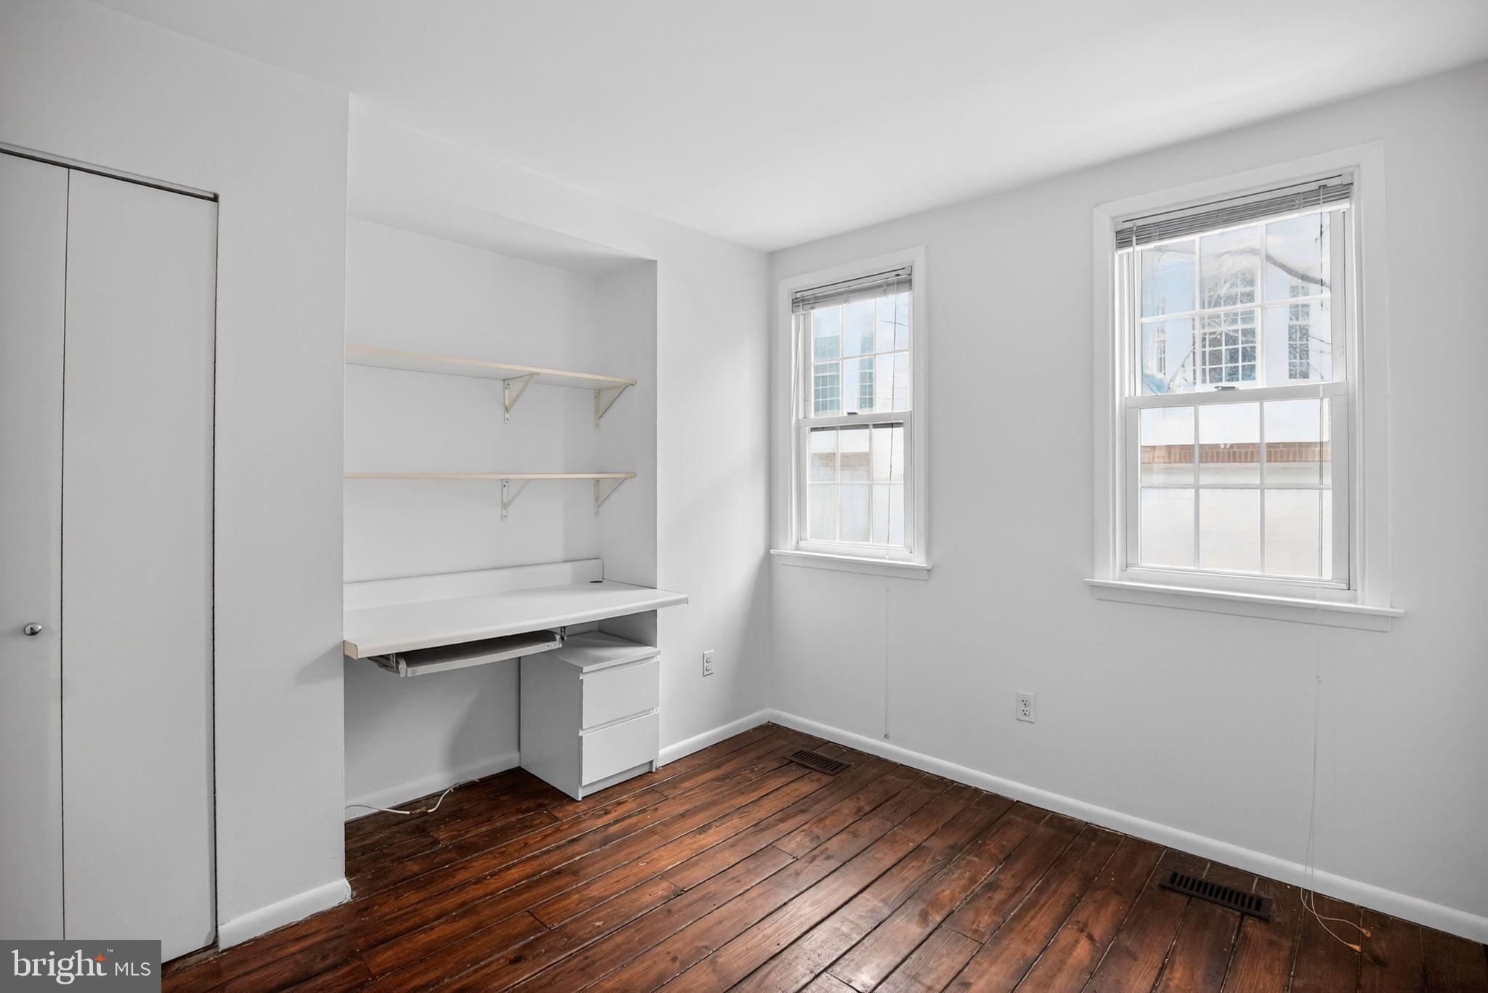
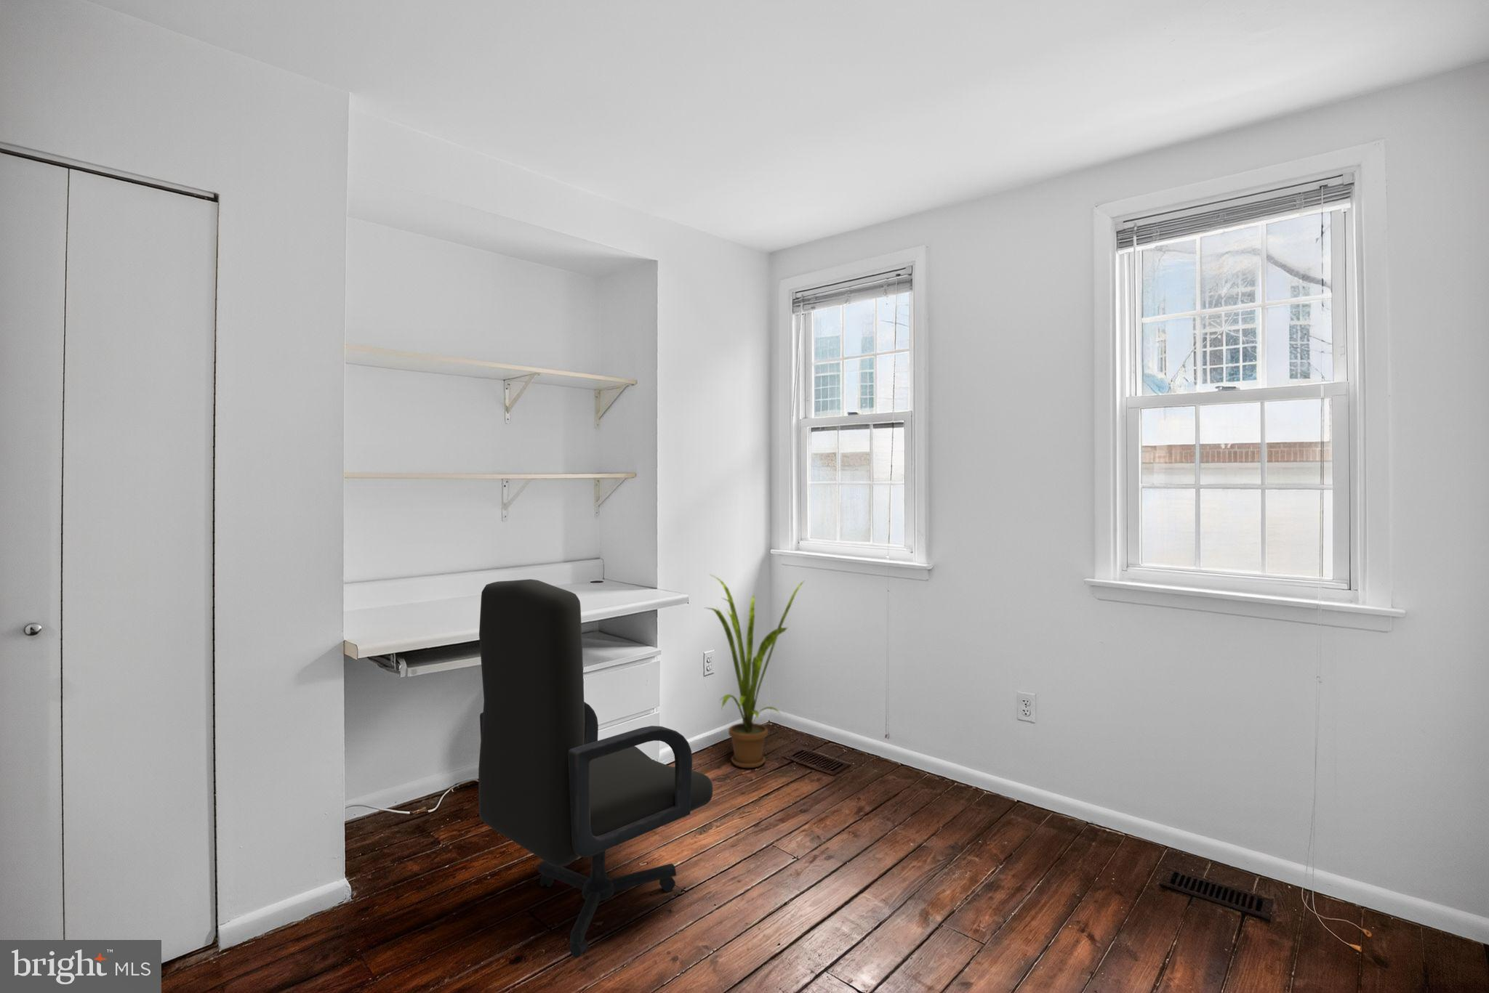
+ house plant [704,574,806,768]
+ chair [478,579,713,959]
